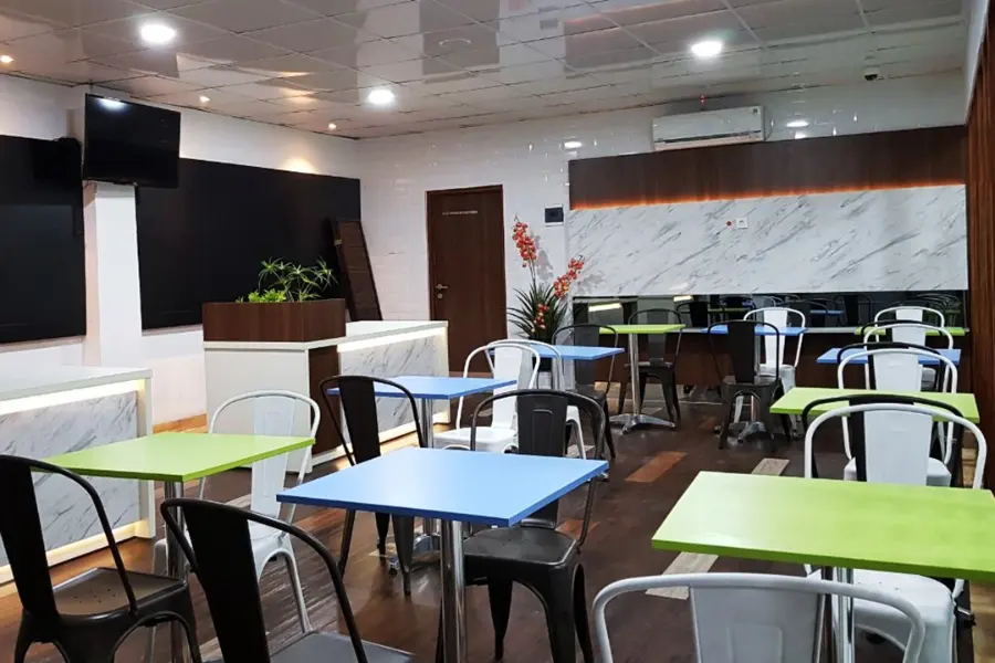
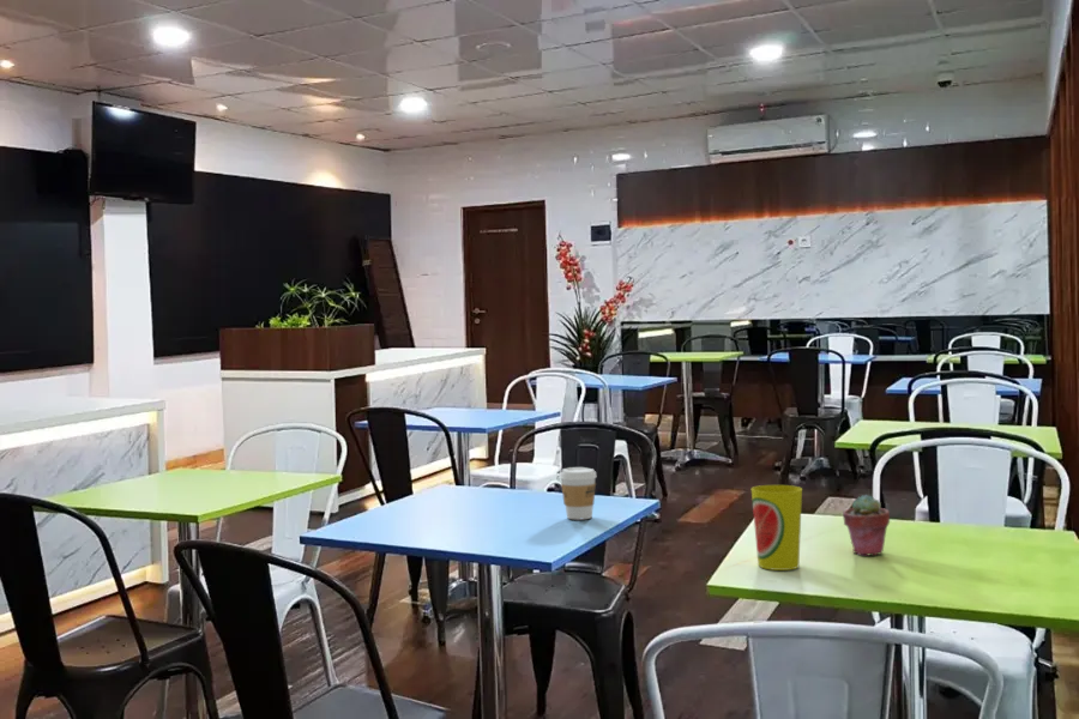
+ potted succulent [842,494,891,556]
+ cup [751,484,803,572]
+ coffee cup [559,466,597,521]
